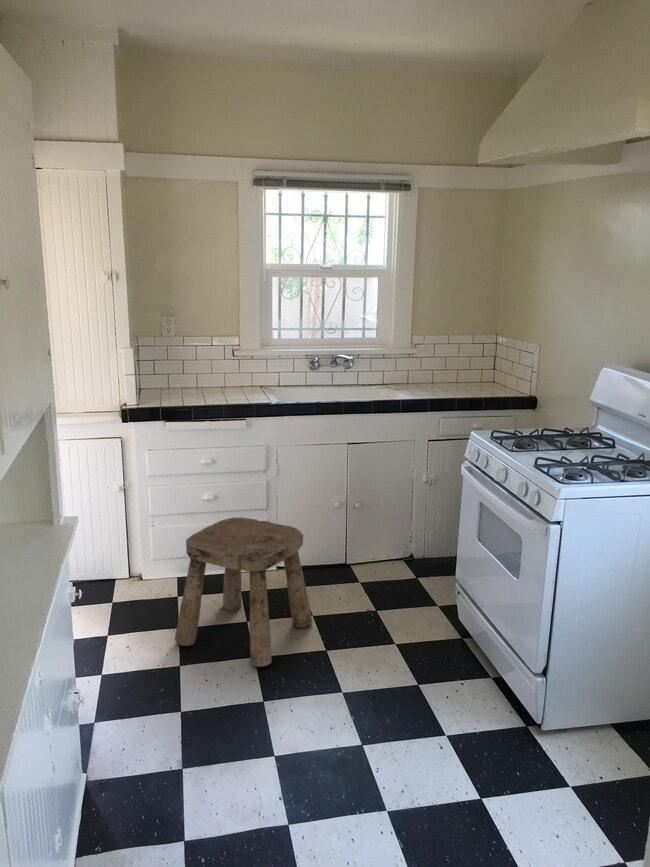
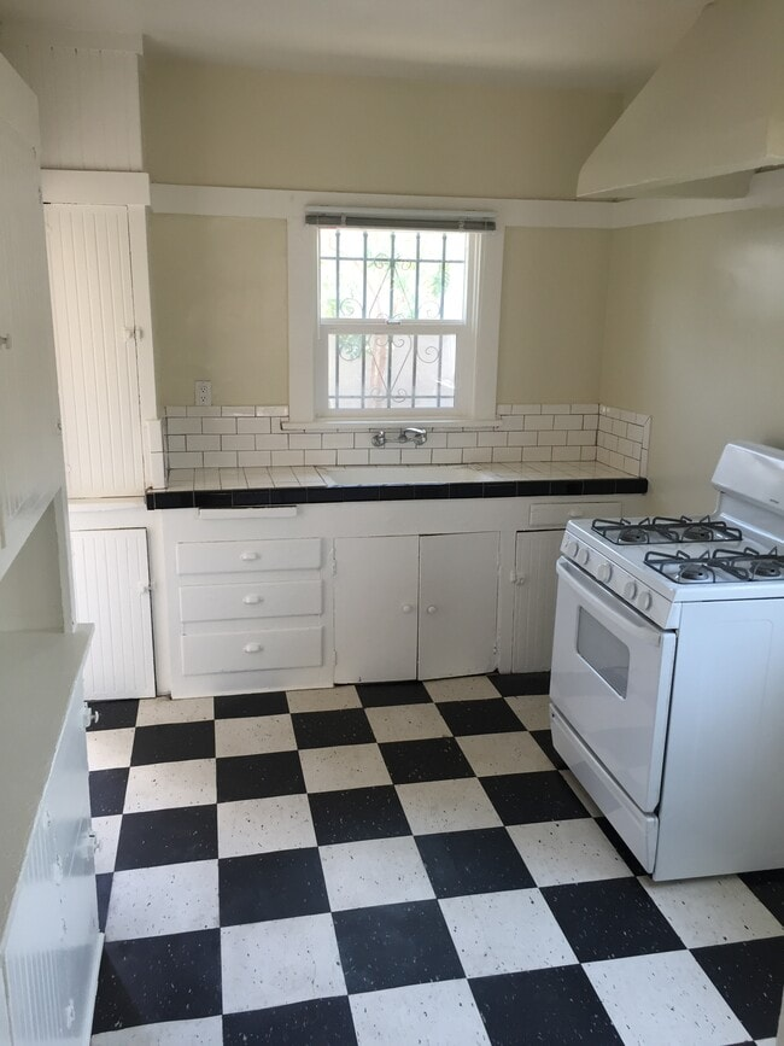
- stool [174,516,313,668]
